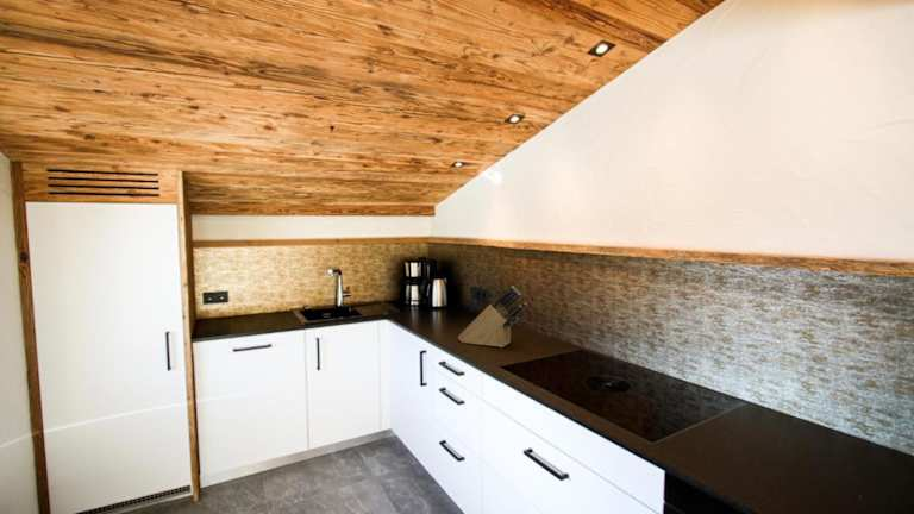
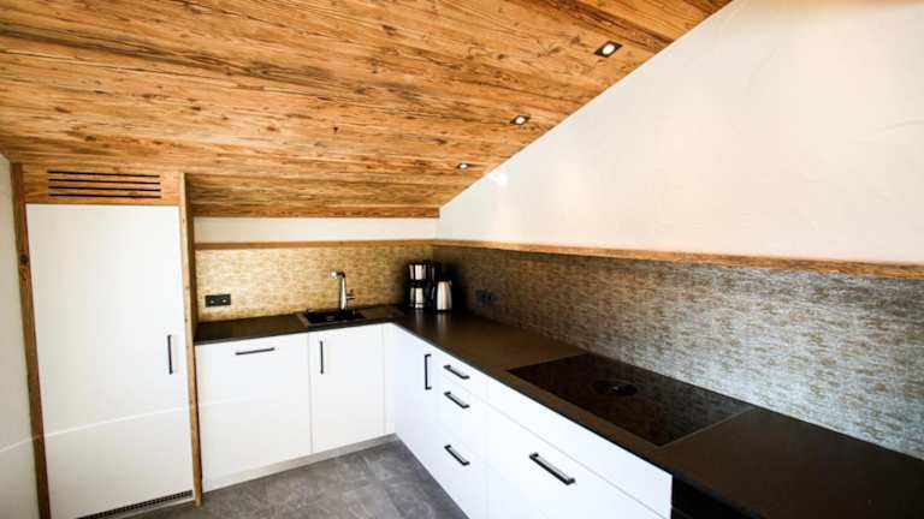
- knife block [457,284,527,349]
